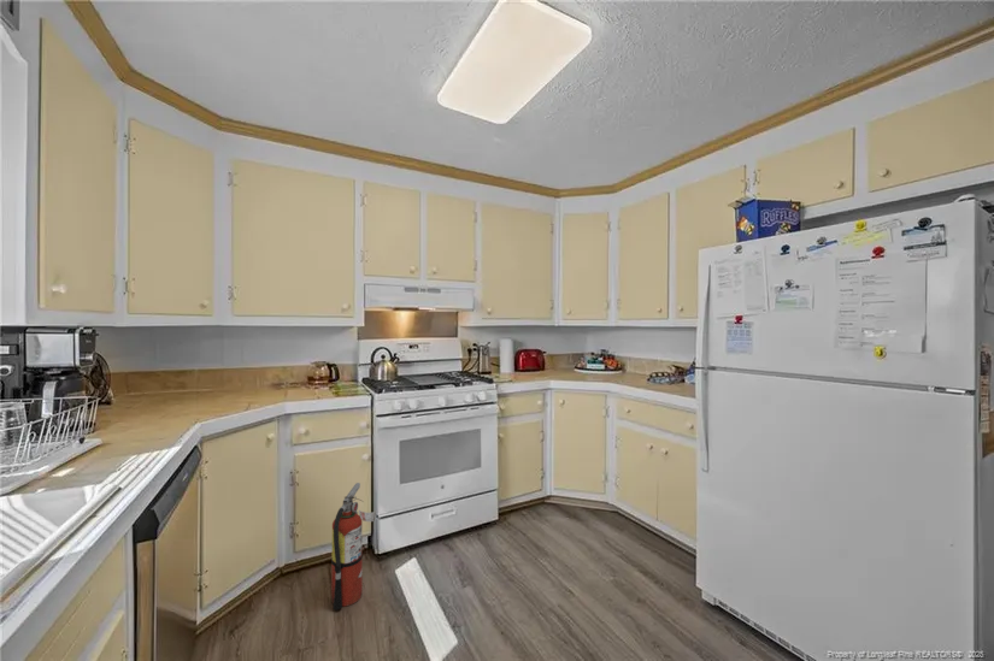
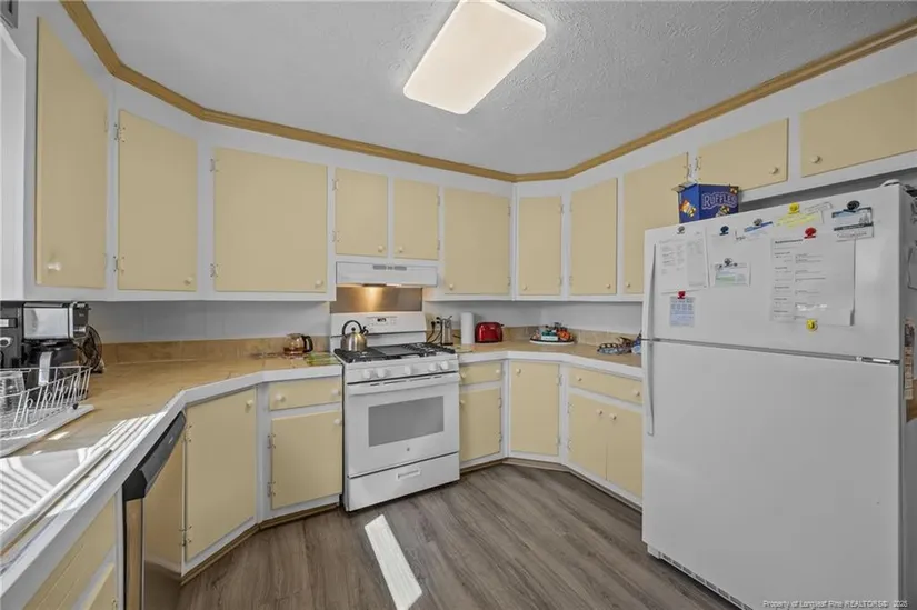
- fire extinguisher [330,482,377,612]
